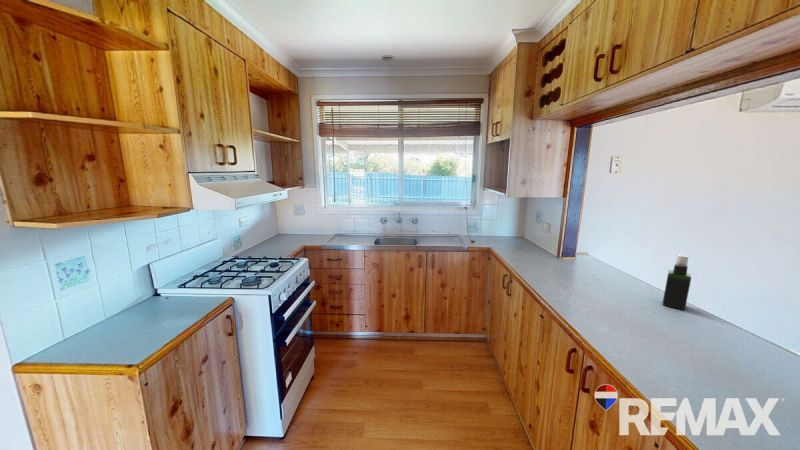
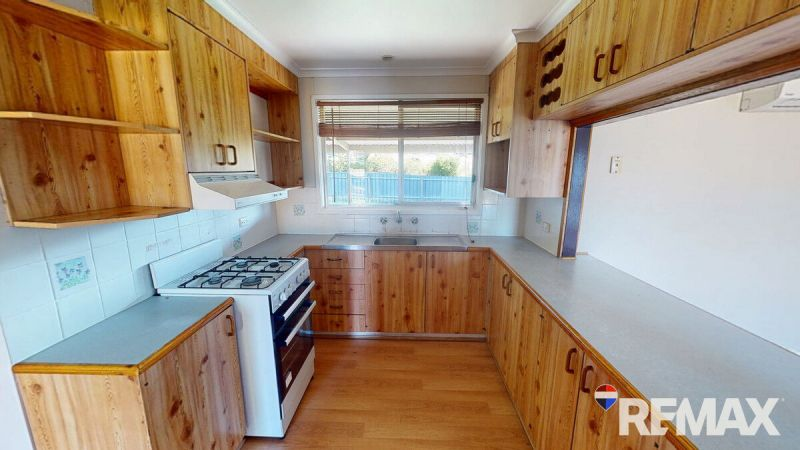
- spray bottle [661,254,692,311]
